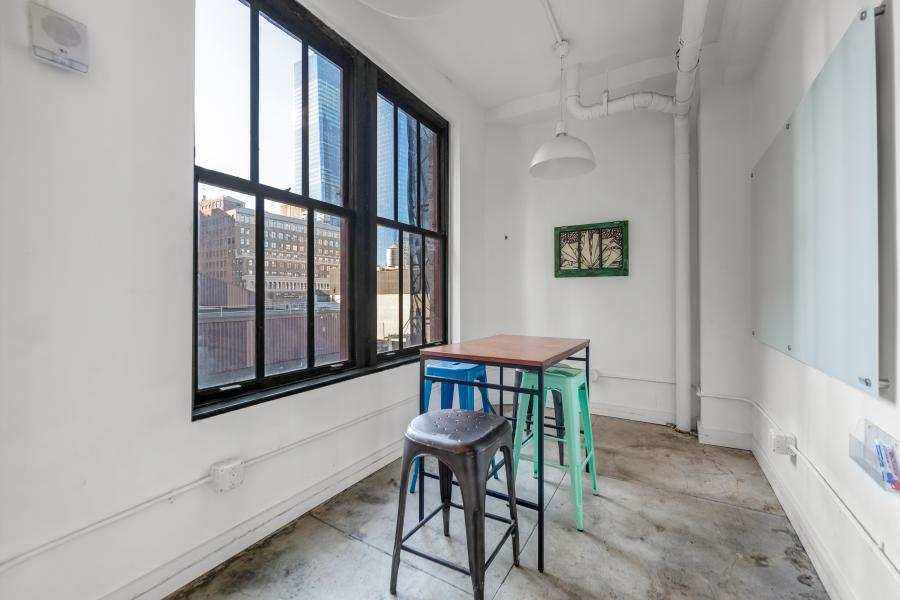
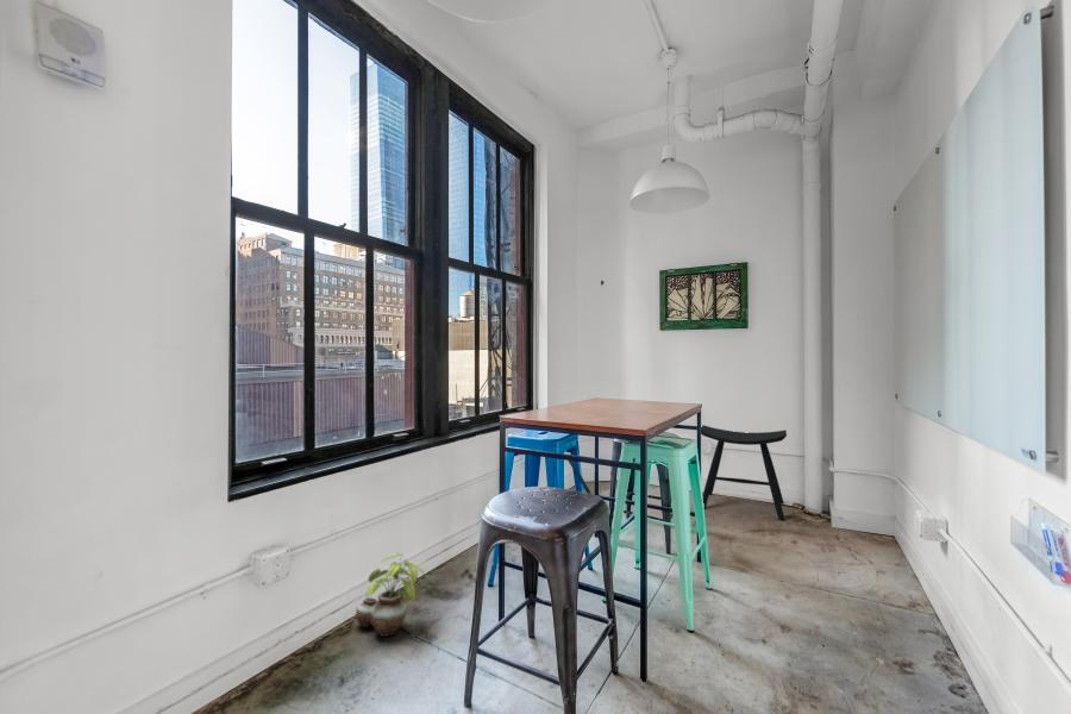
+ stool [700,424,788,521]
+ potted plant [355,552,426,638]
